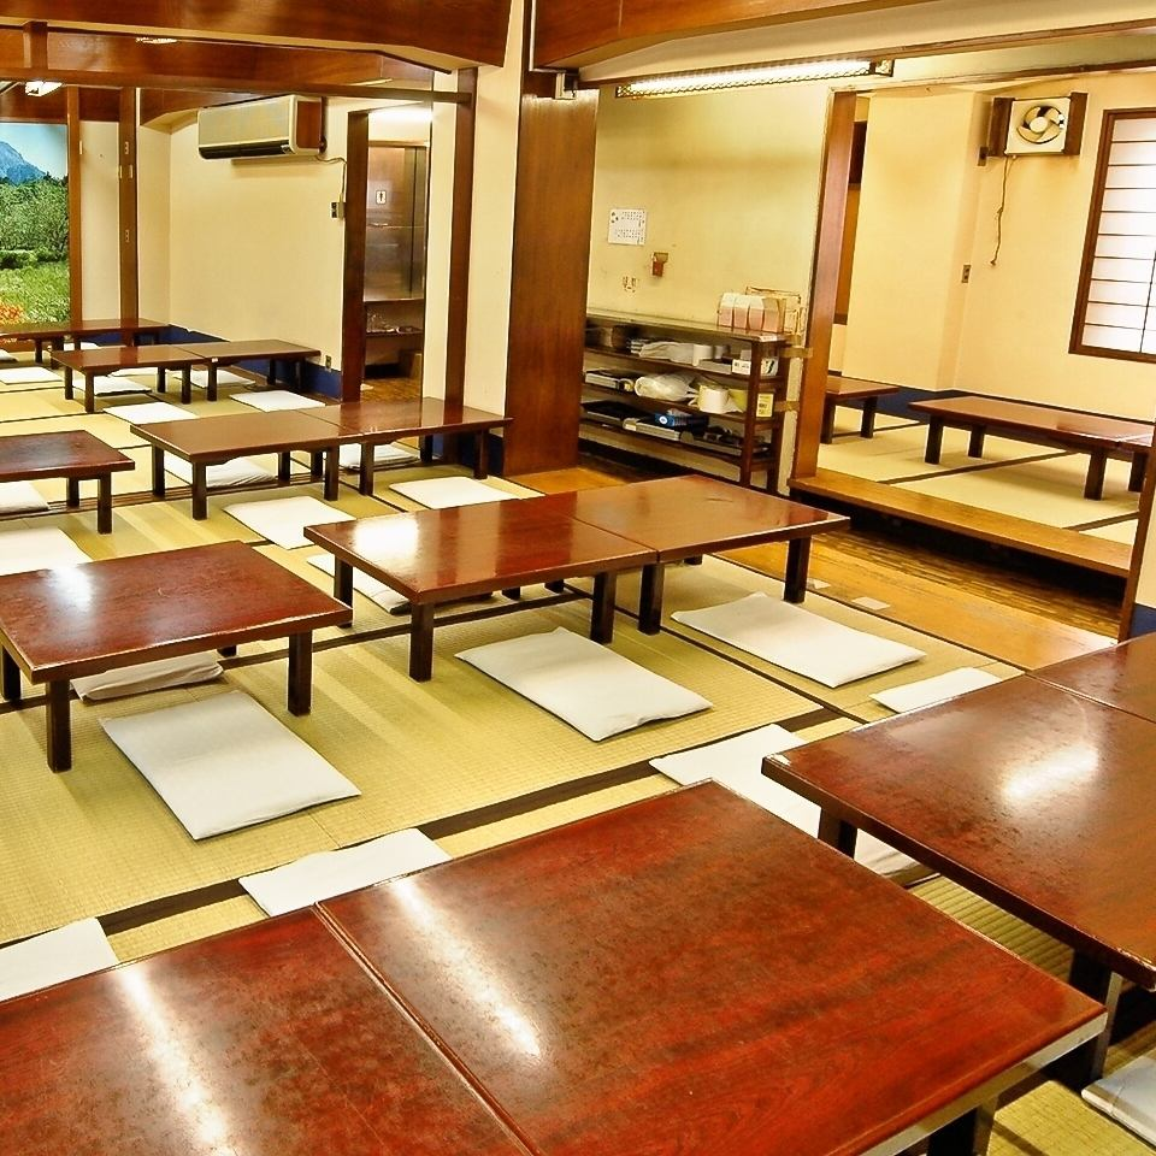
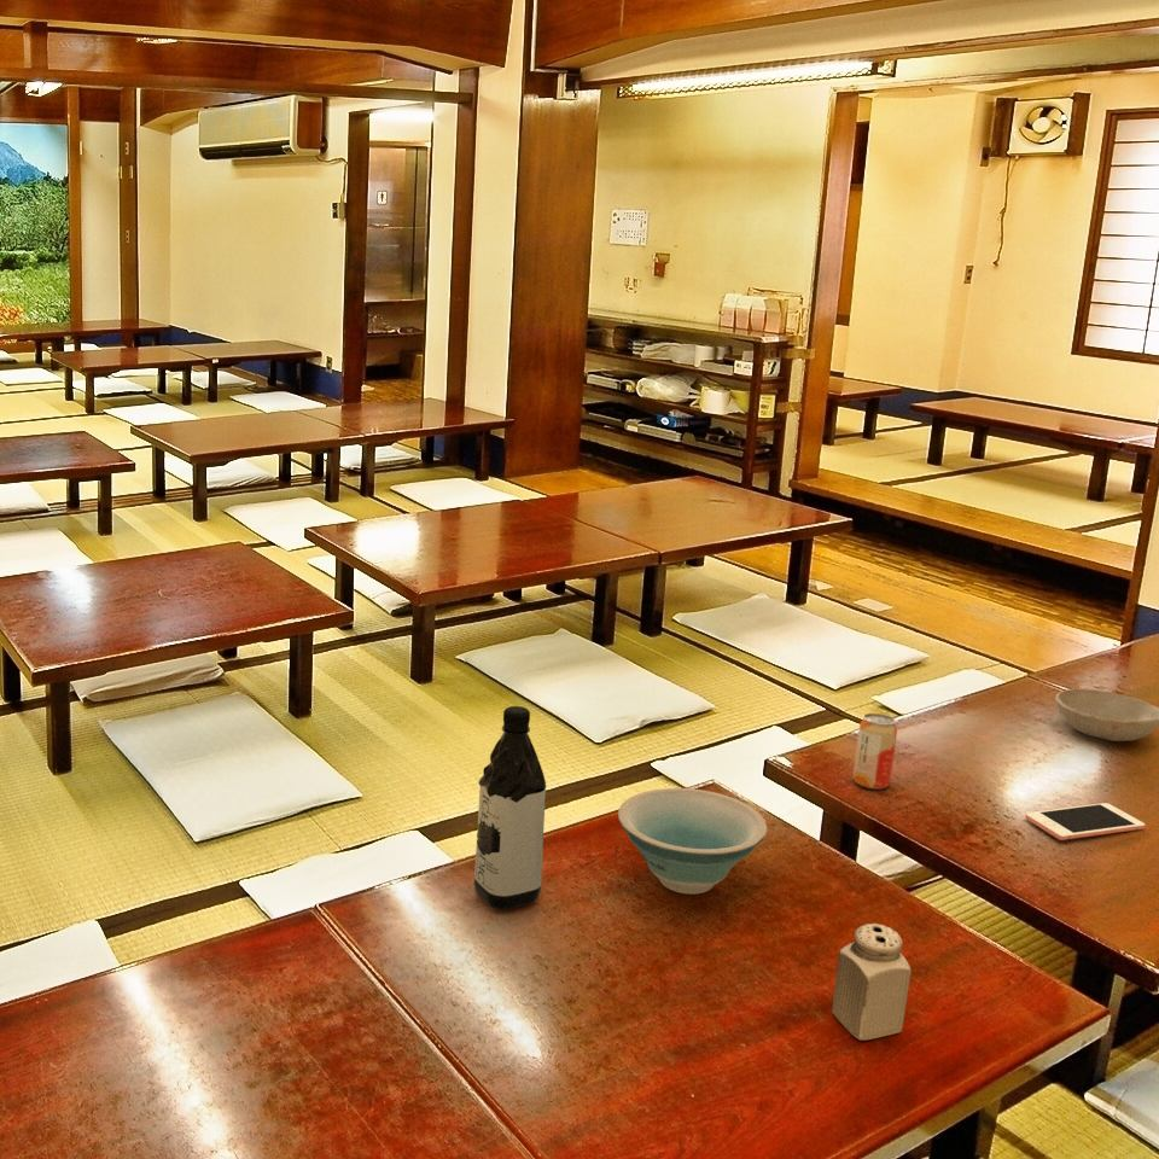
+ bowl [1054,688,1159,742]
+ water bottle [473,705,547,910]
+ salt shaker [831,922,913,1041]
+ beverage can [852,712,898,791]
+ cell phone [1024,802,1146,841]
+ bowl [617,787,768,896]
